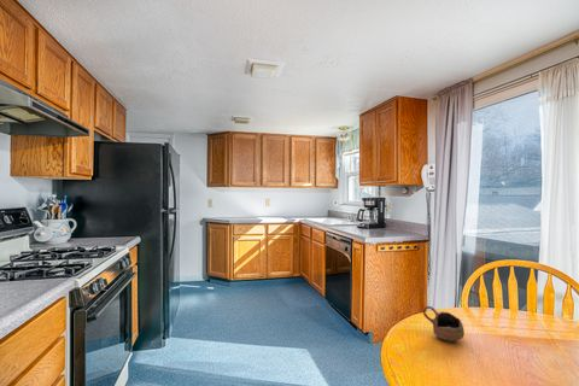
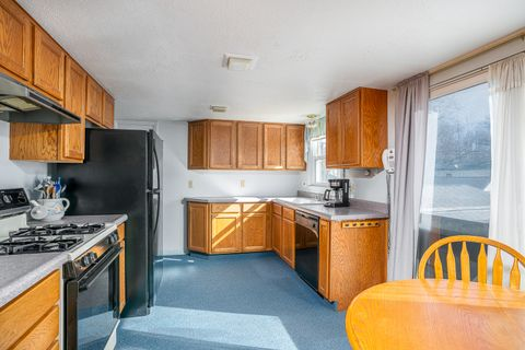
- cup [422,305,466,343]
